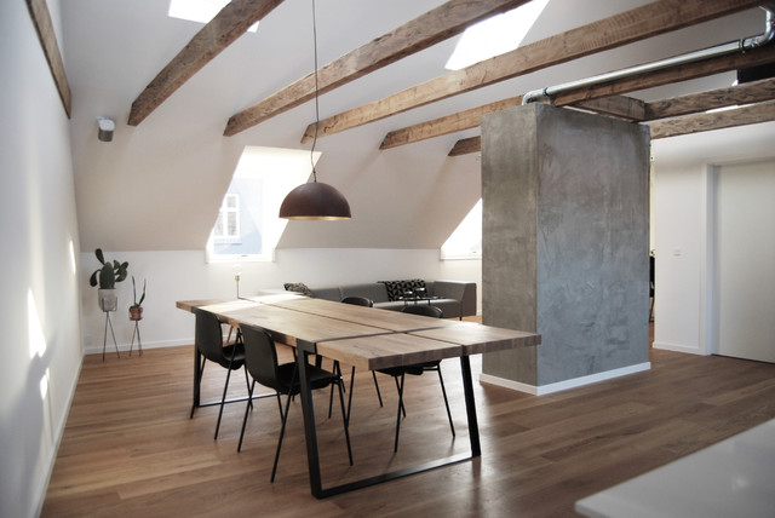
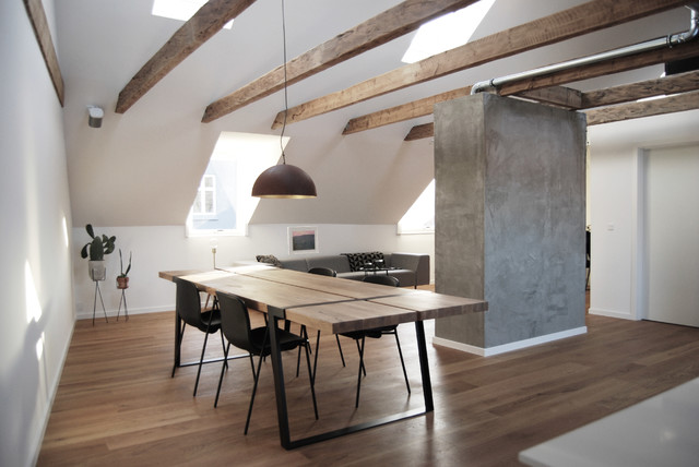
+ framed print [286,225,320,256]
